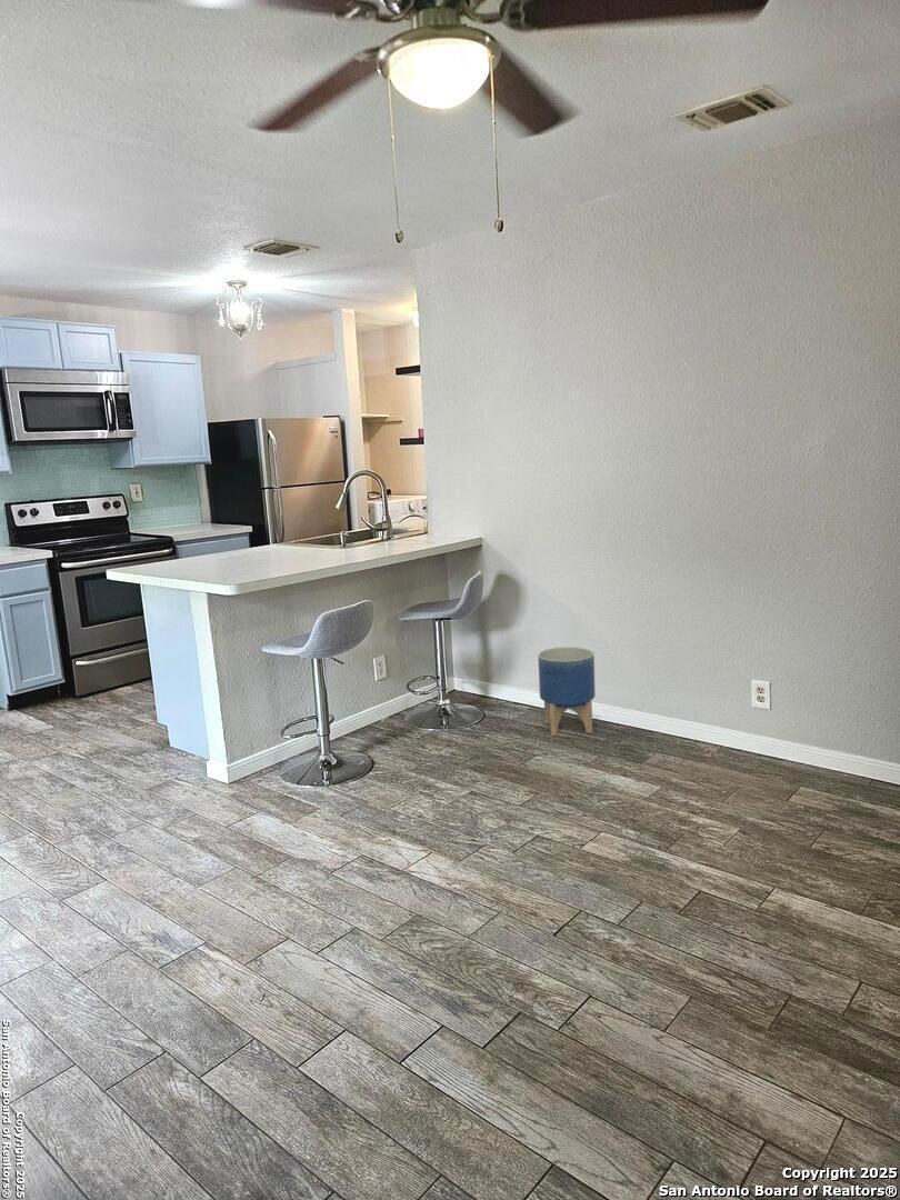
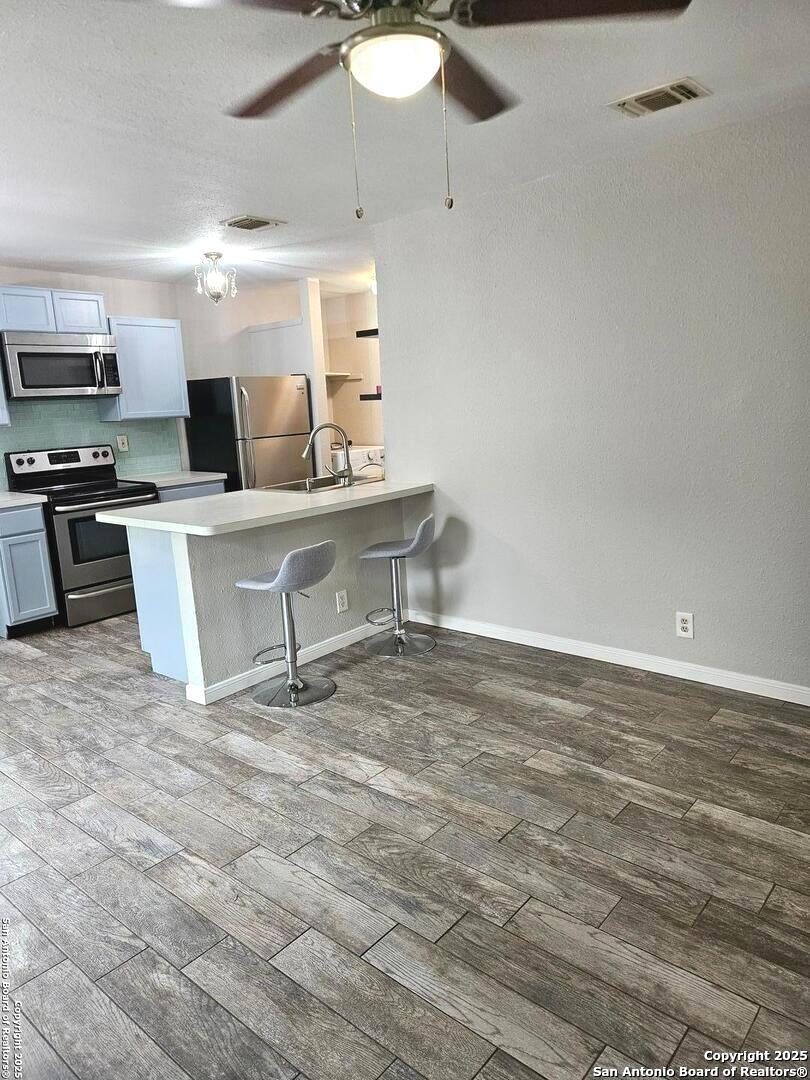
- planter [537,646,597,737]
